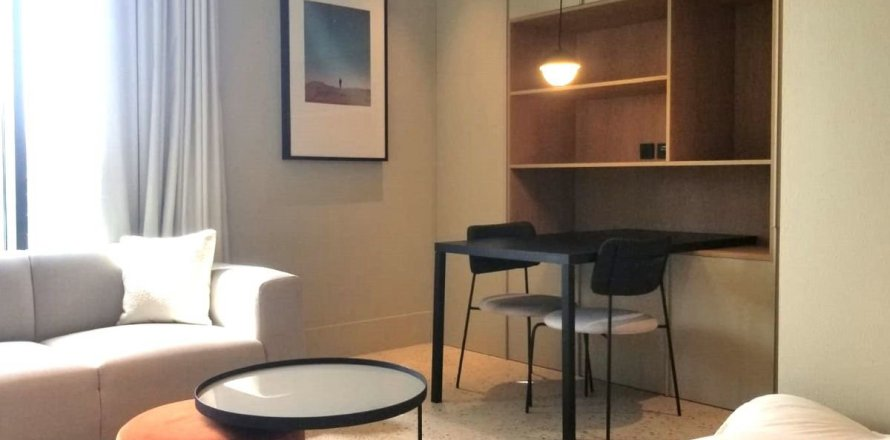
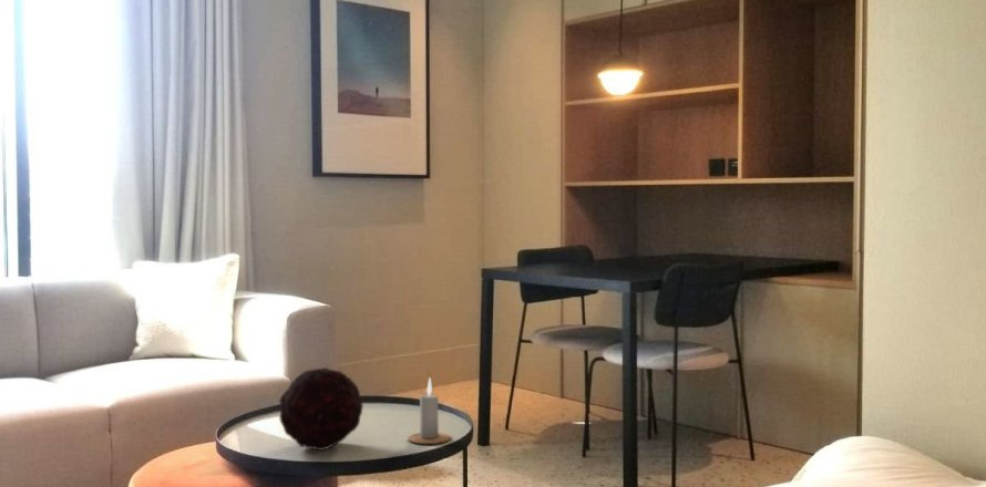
+ decorative orb [278,366,364,452]
+ candle [407,377,452,445]
